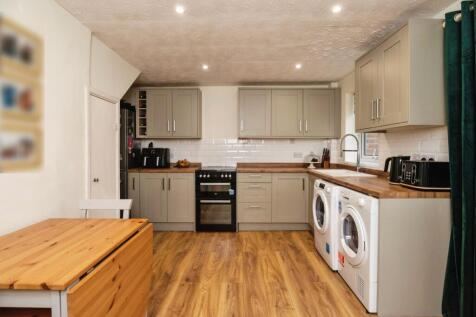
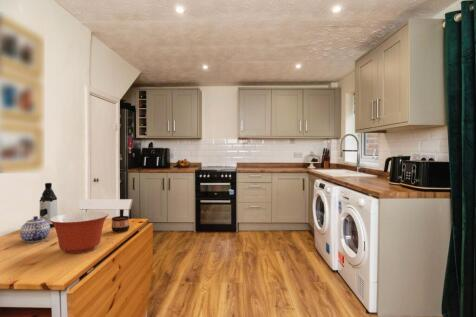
+ mixing bowl [50,211,110,254]
+ teapot [19,215,51,243]
+ water bottle [39,182,58,229]
+ cup [111,215,131,233]
